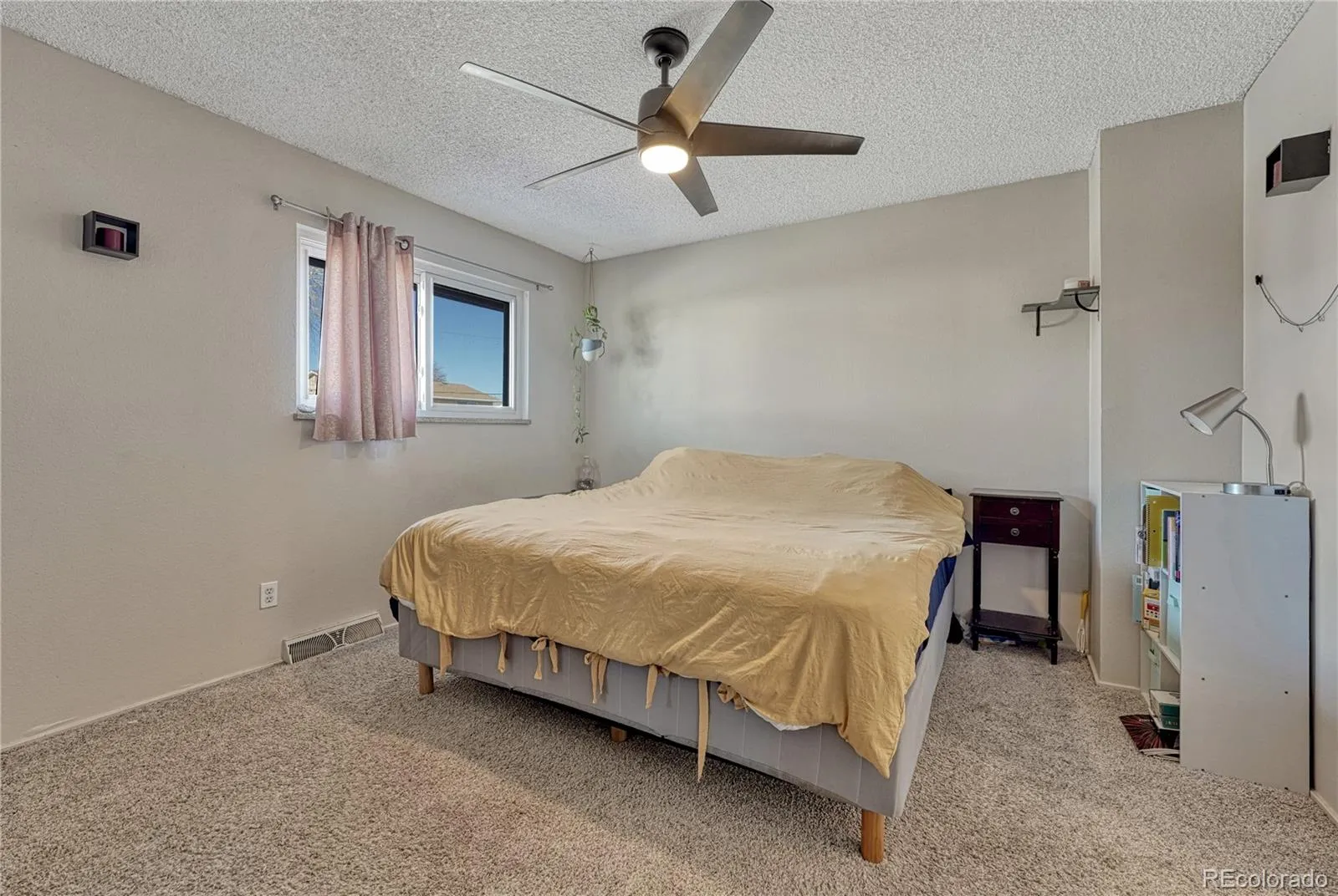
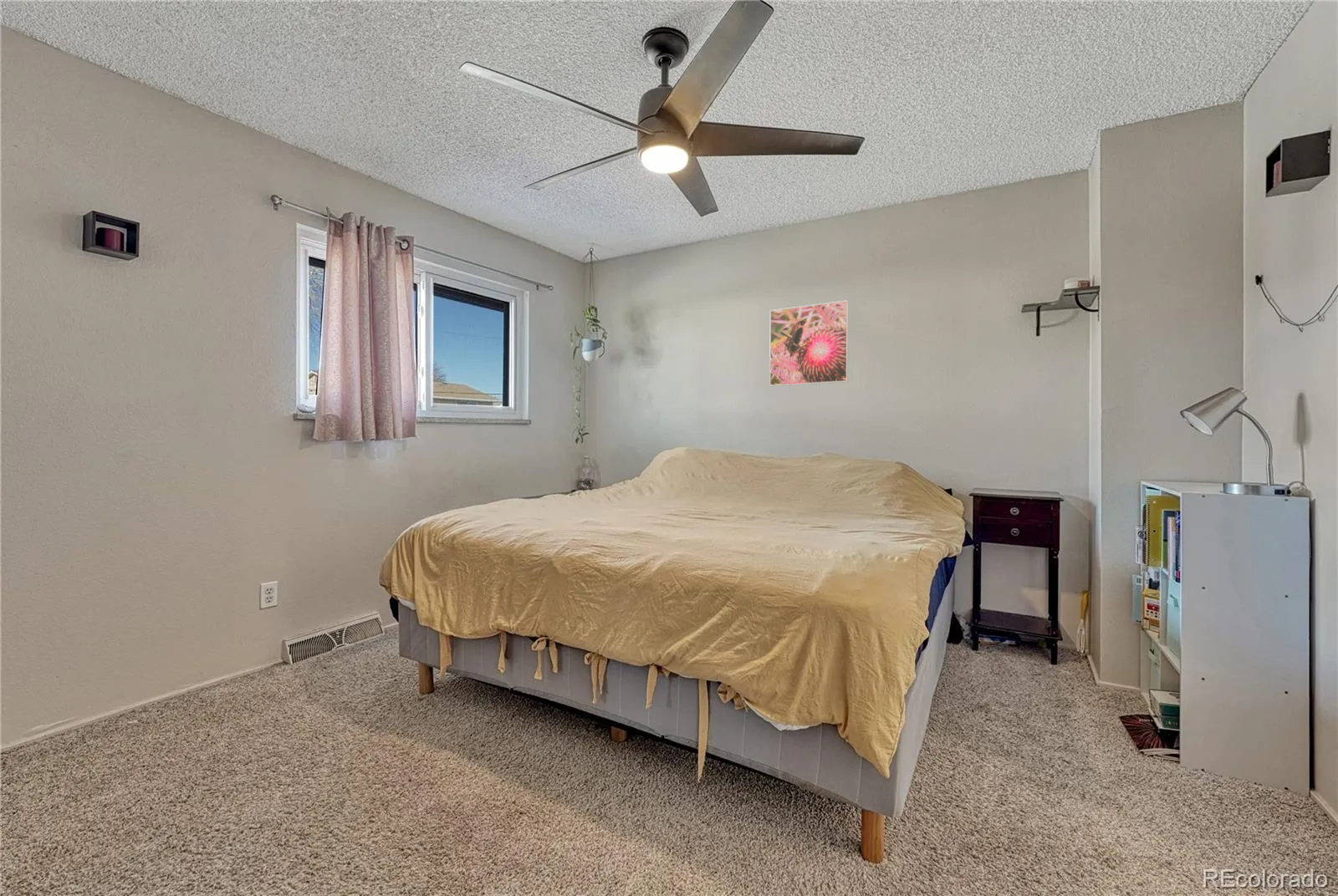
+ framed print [769,299,850,387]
